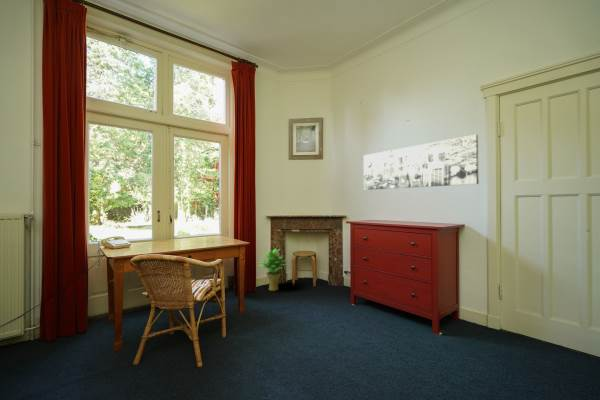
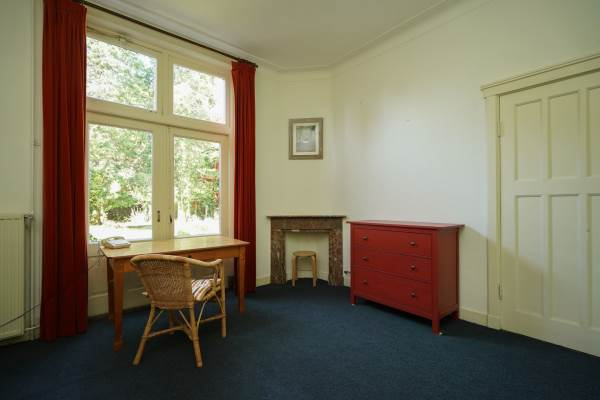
- potted plant [257,248,290,292]
- wall art [363,134,479,191]
